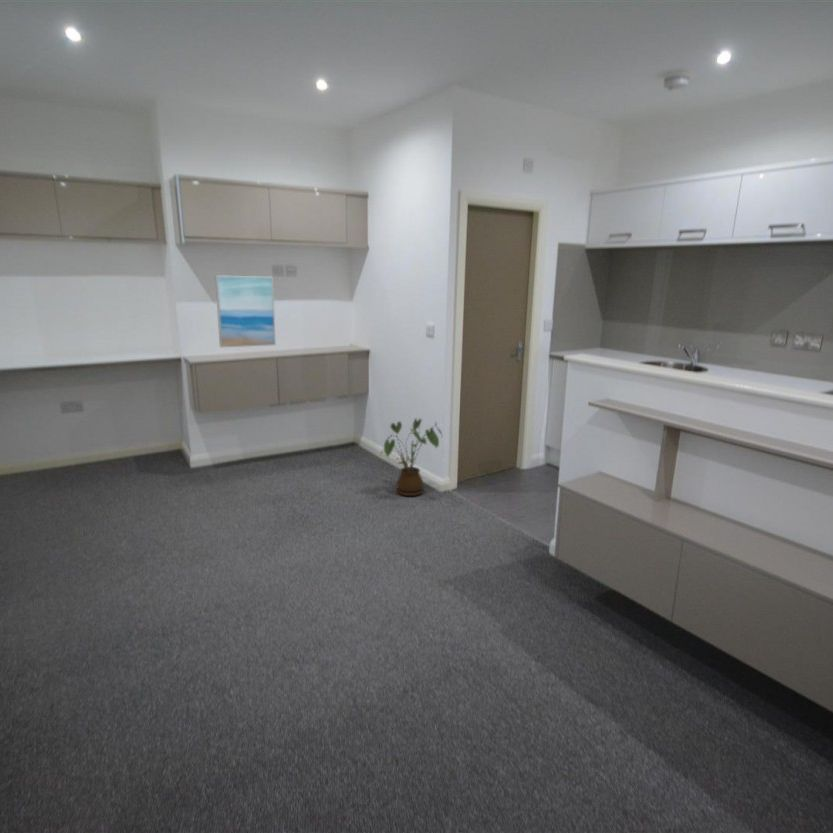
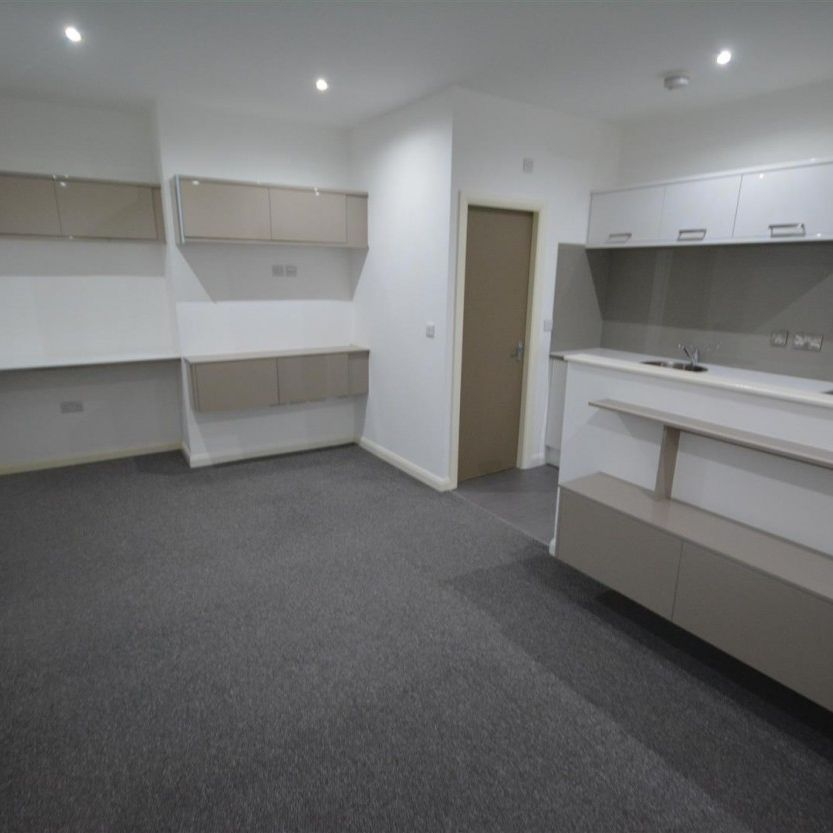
- house plant [379,417,443,497]
- wall art [214,274,277,348]
